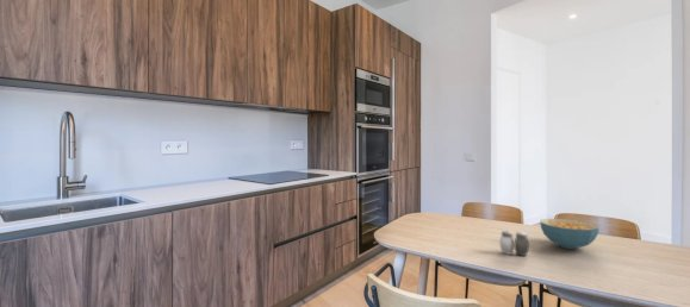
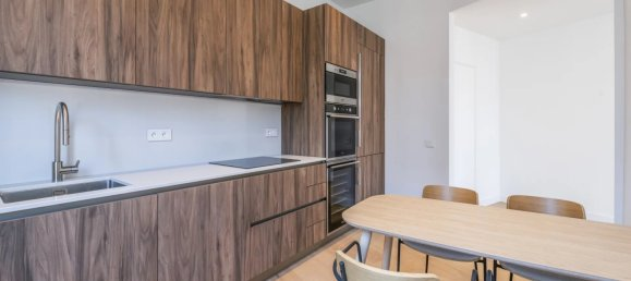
- cereal bowl [539,218,599,250]
- salt and pepper shaker [499,230,530,257]
